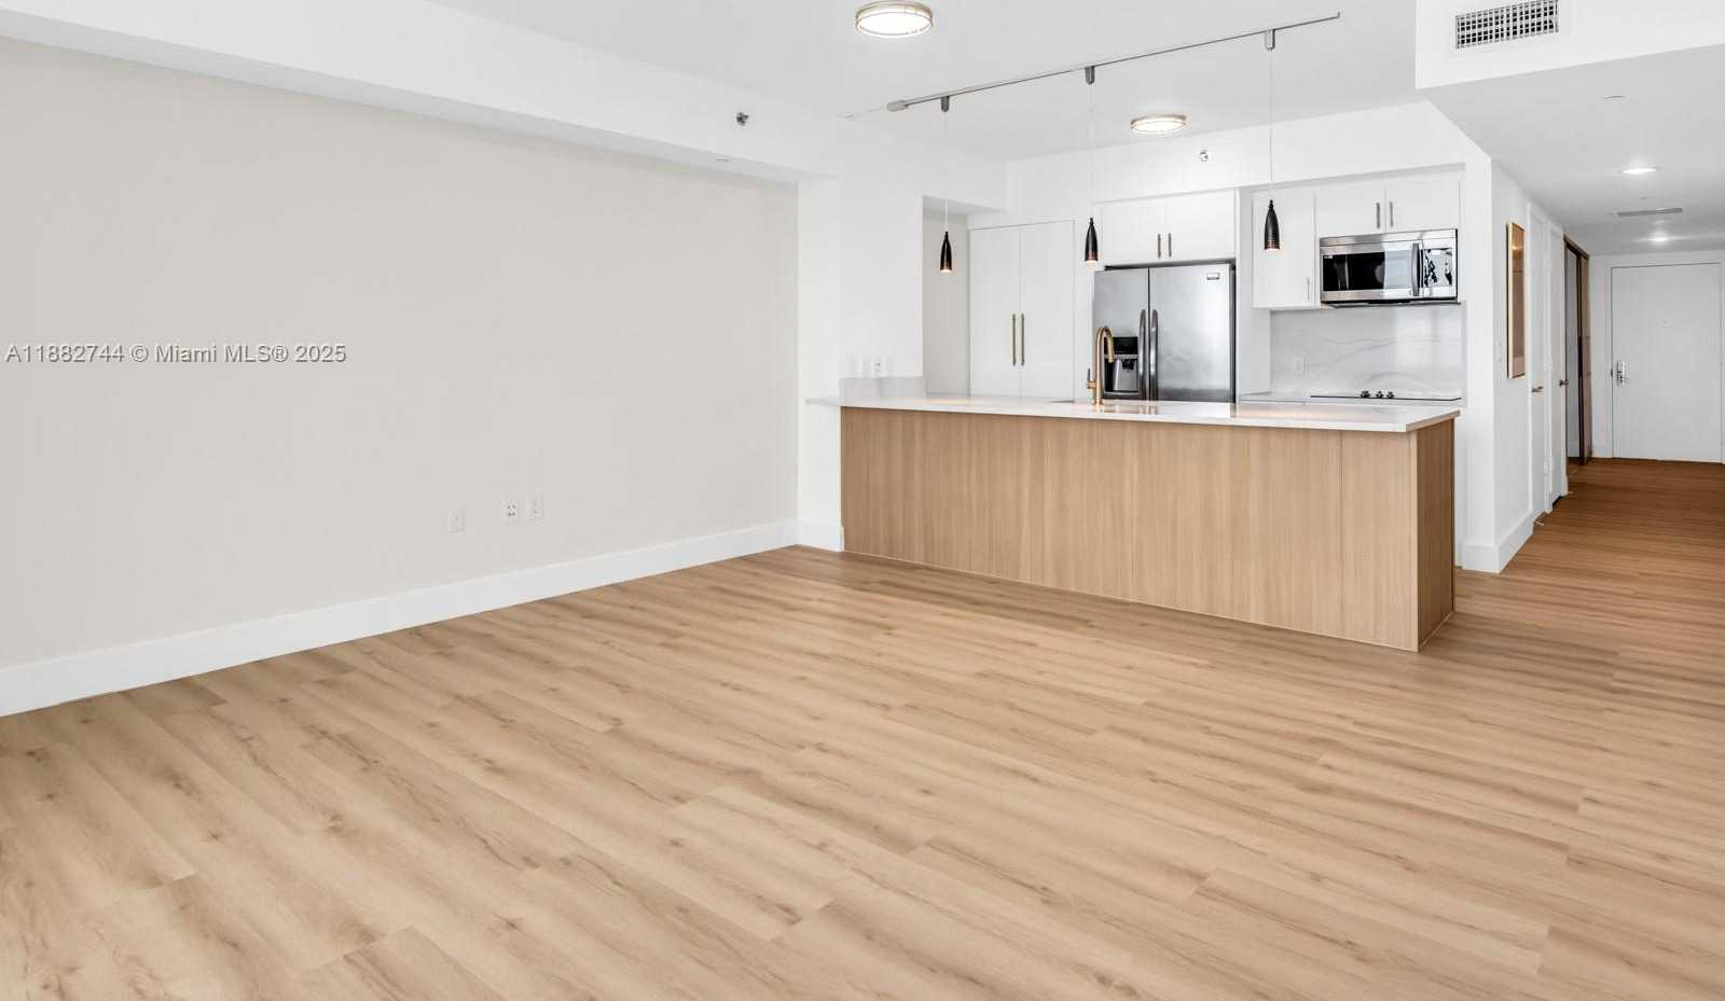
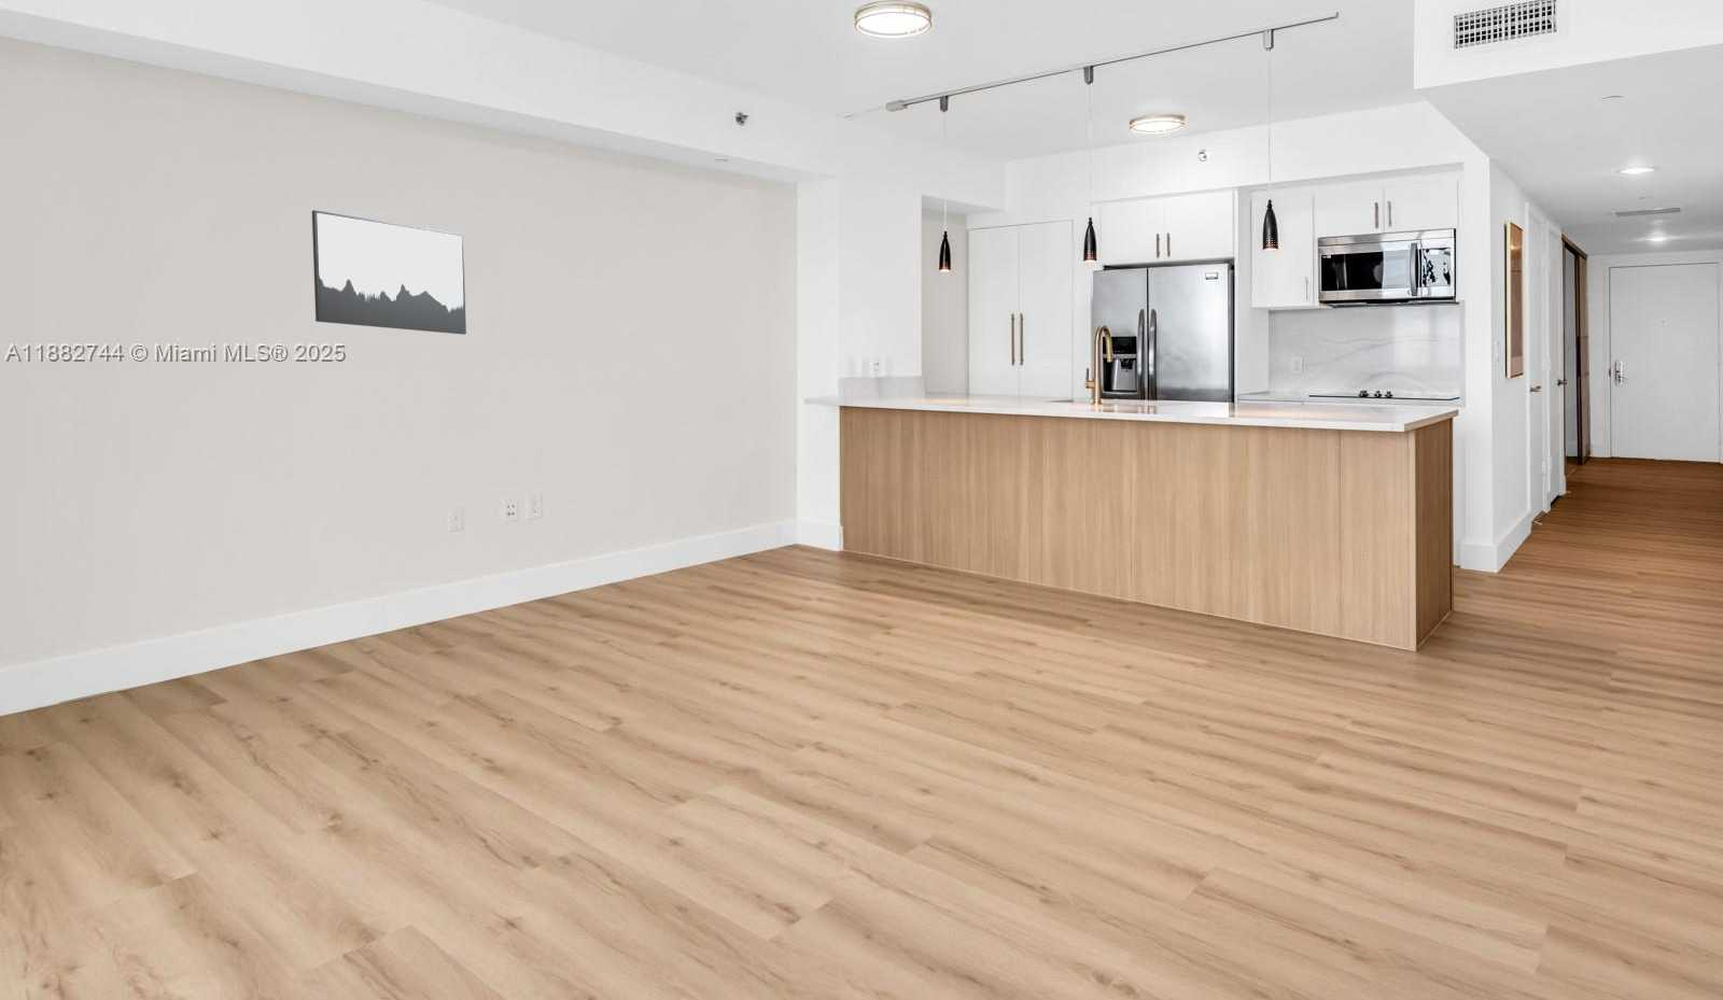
+ wall art [311,208,467,336]
